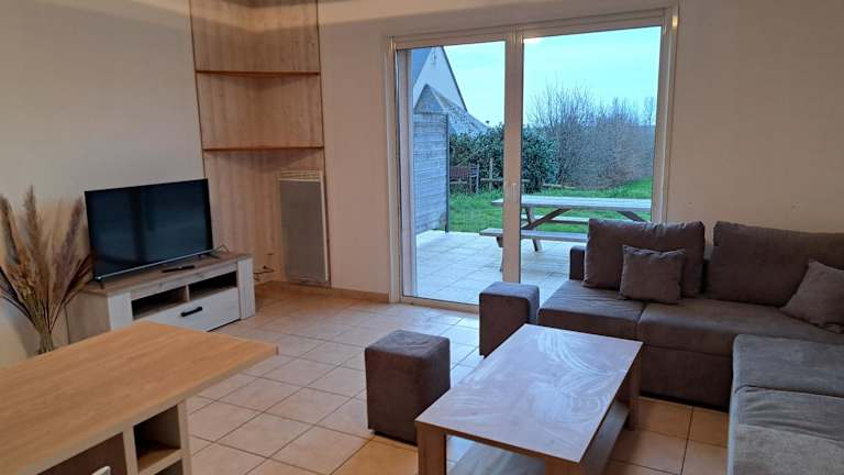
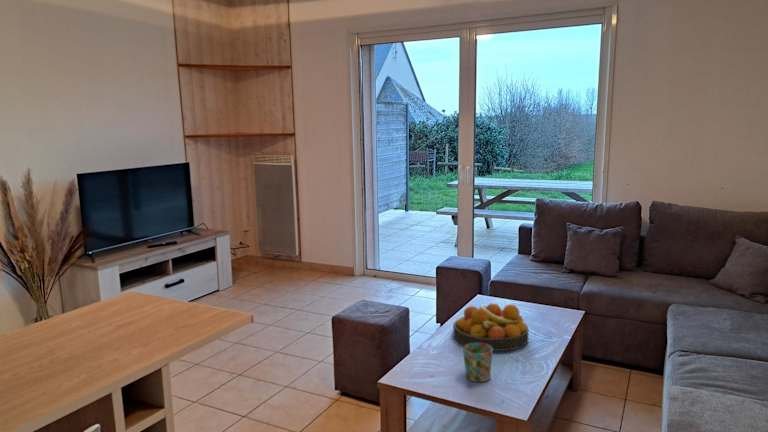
+ mug [462,343,494,383]
+ fruit bowl [452,302,530,352]
